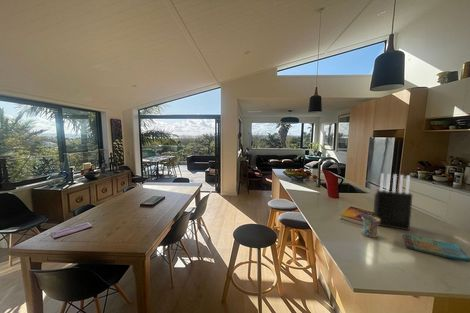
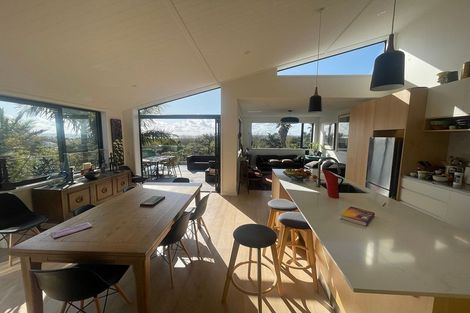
- knife block [372,172,413,231]
- dish towel [402,233,470,263]
- mug [360,214,380,238]
